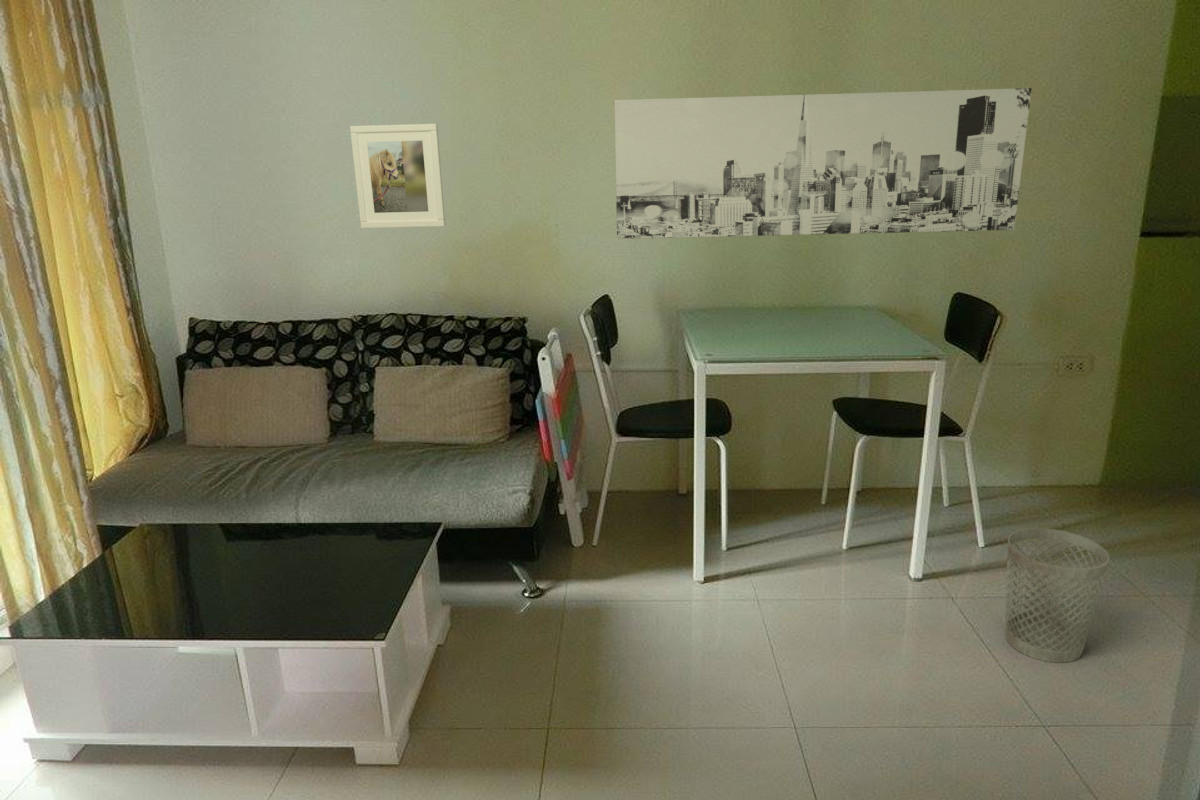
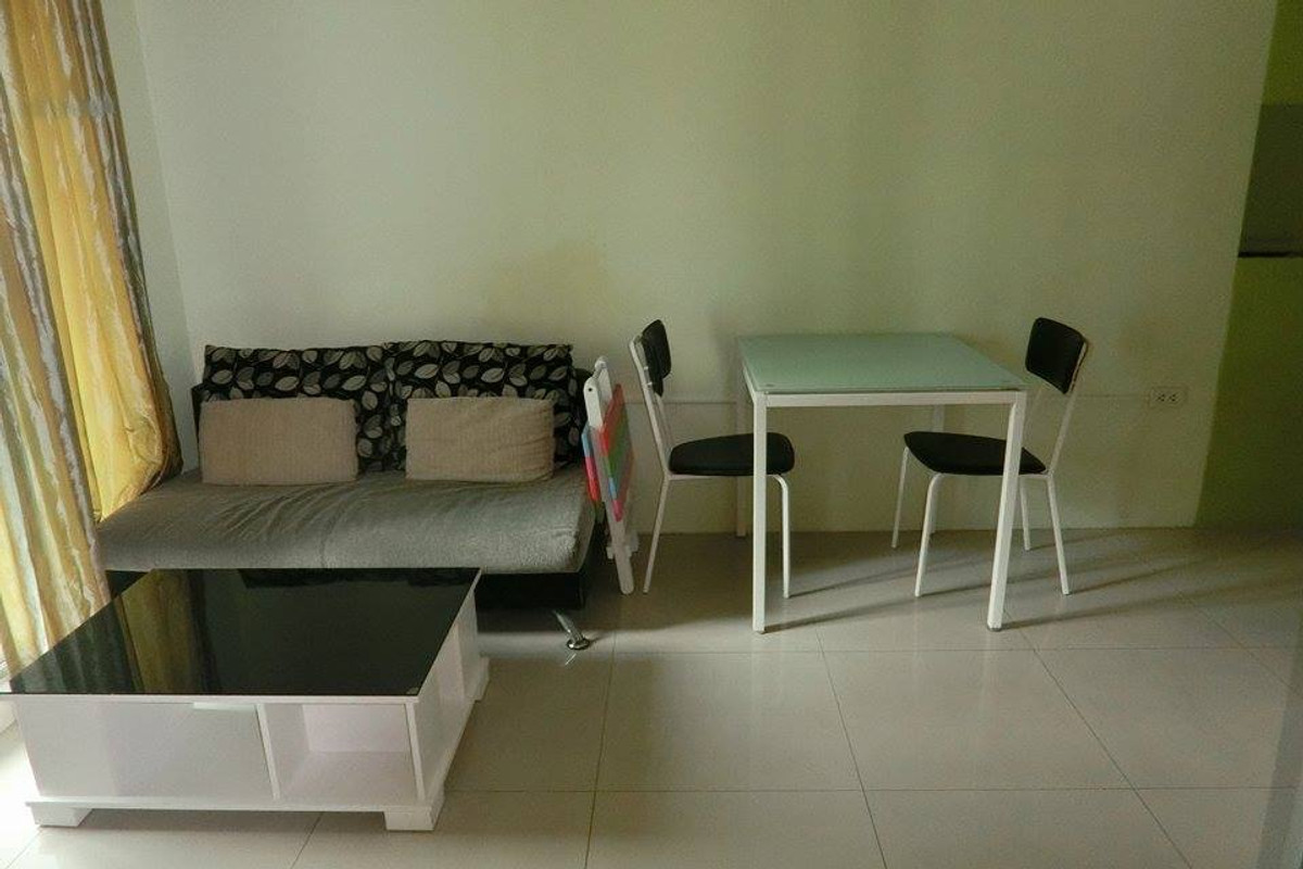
- wastebasket [1004,527,1110,664]
- wall art [613,87,1033,240]
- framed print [349,123,446,229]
